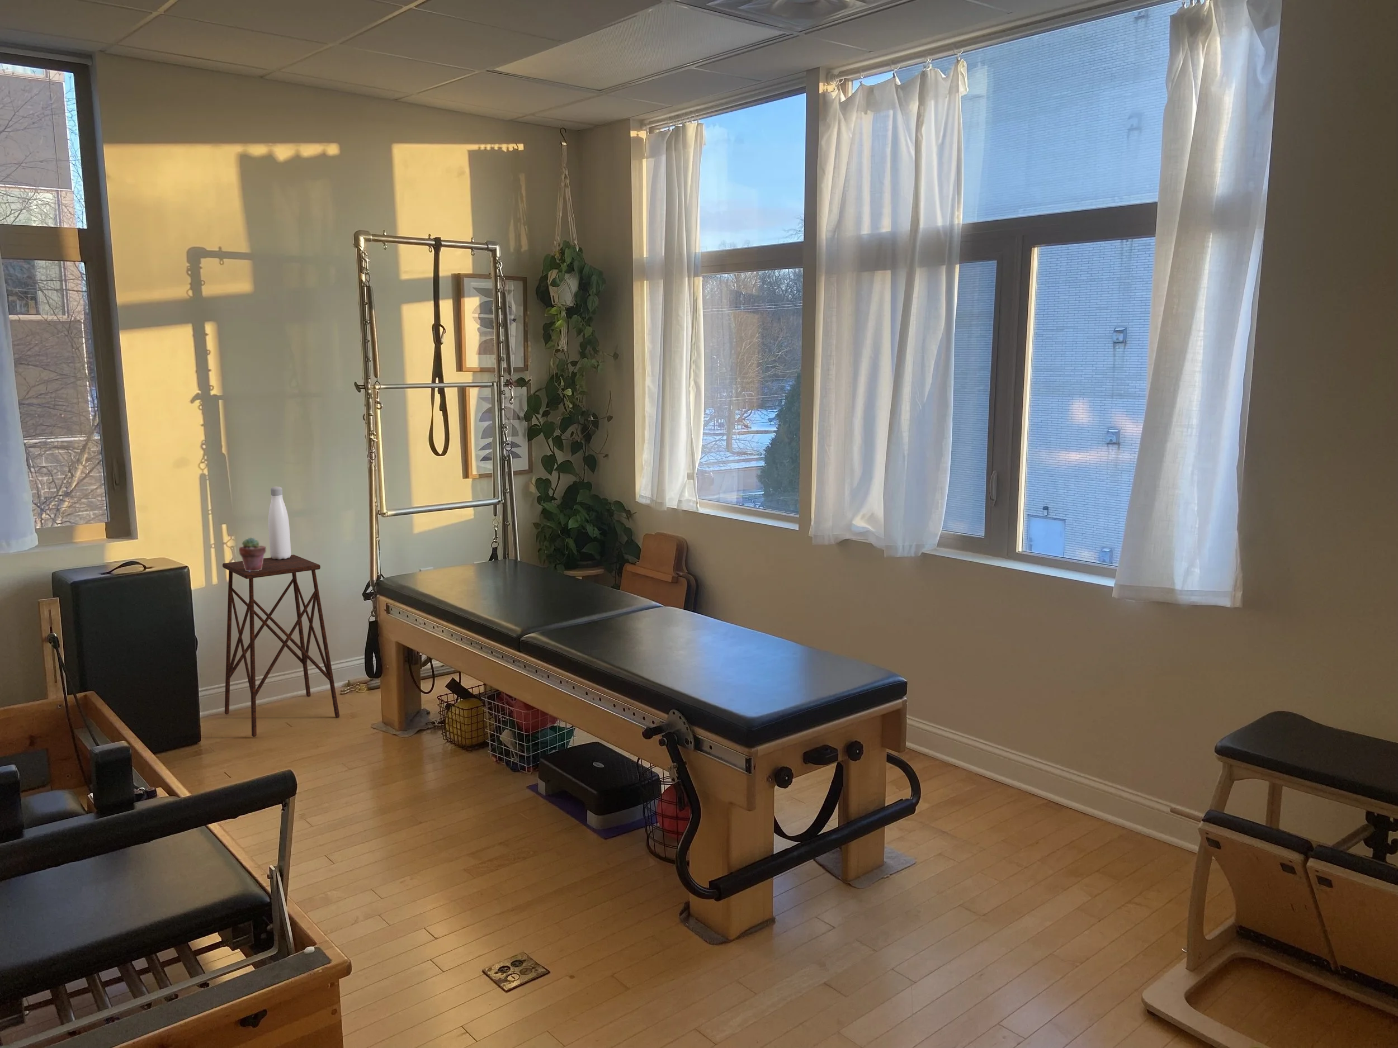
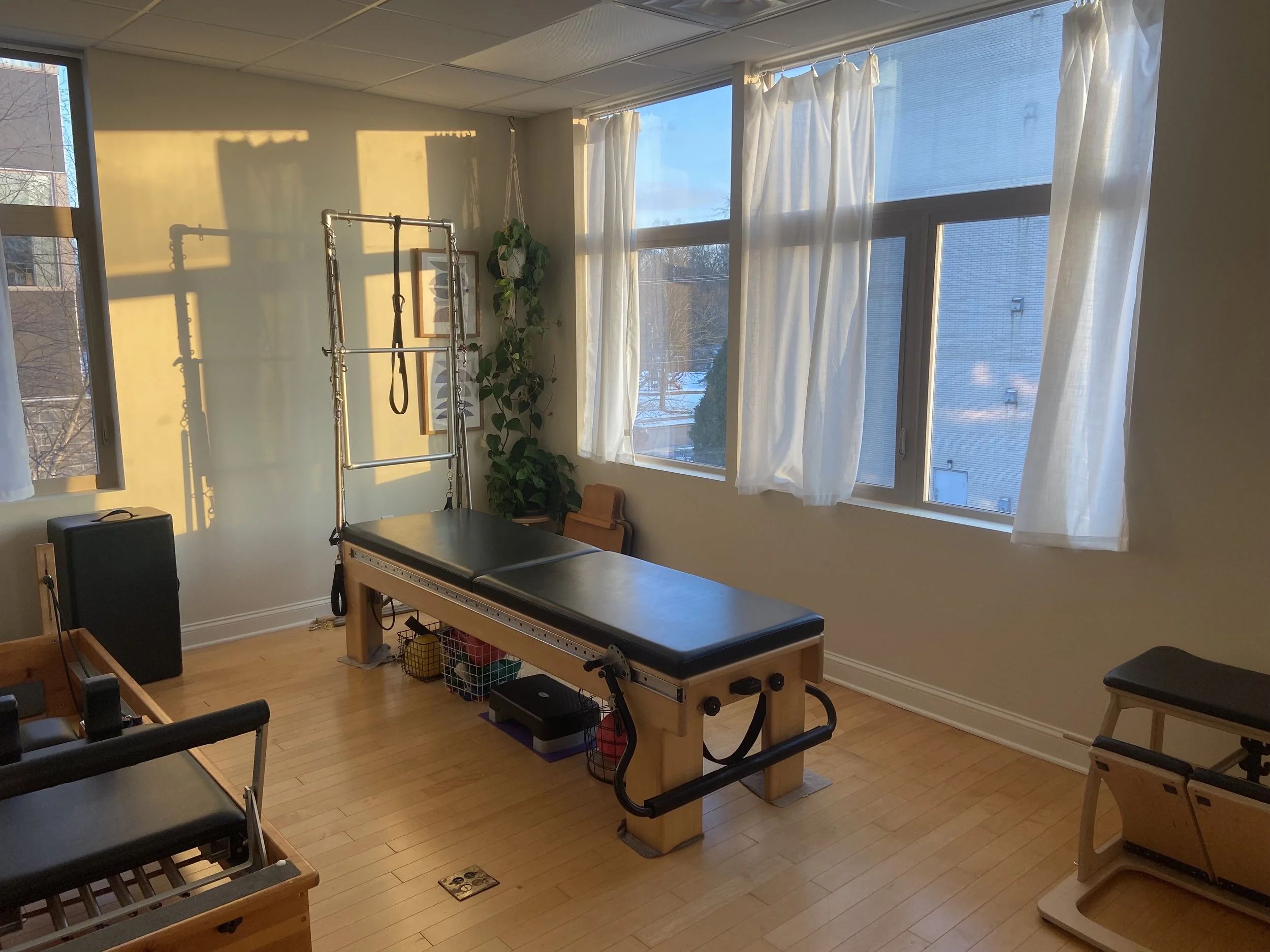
- water bottle [267,485,292,559]
- potted succulent [238,537,266,571]
- side table [222,554,340,738]
